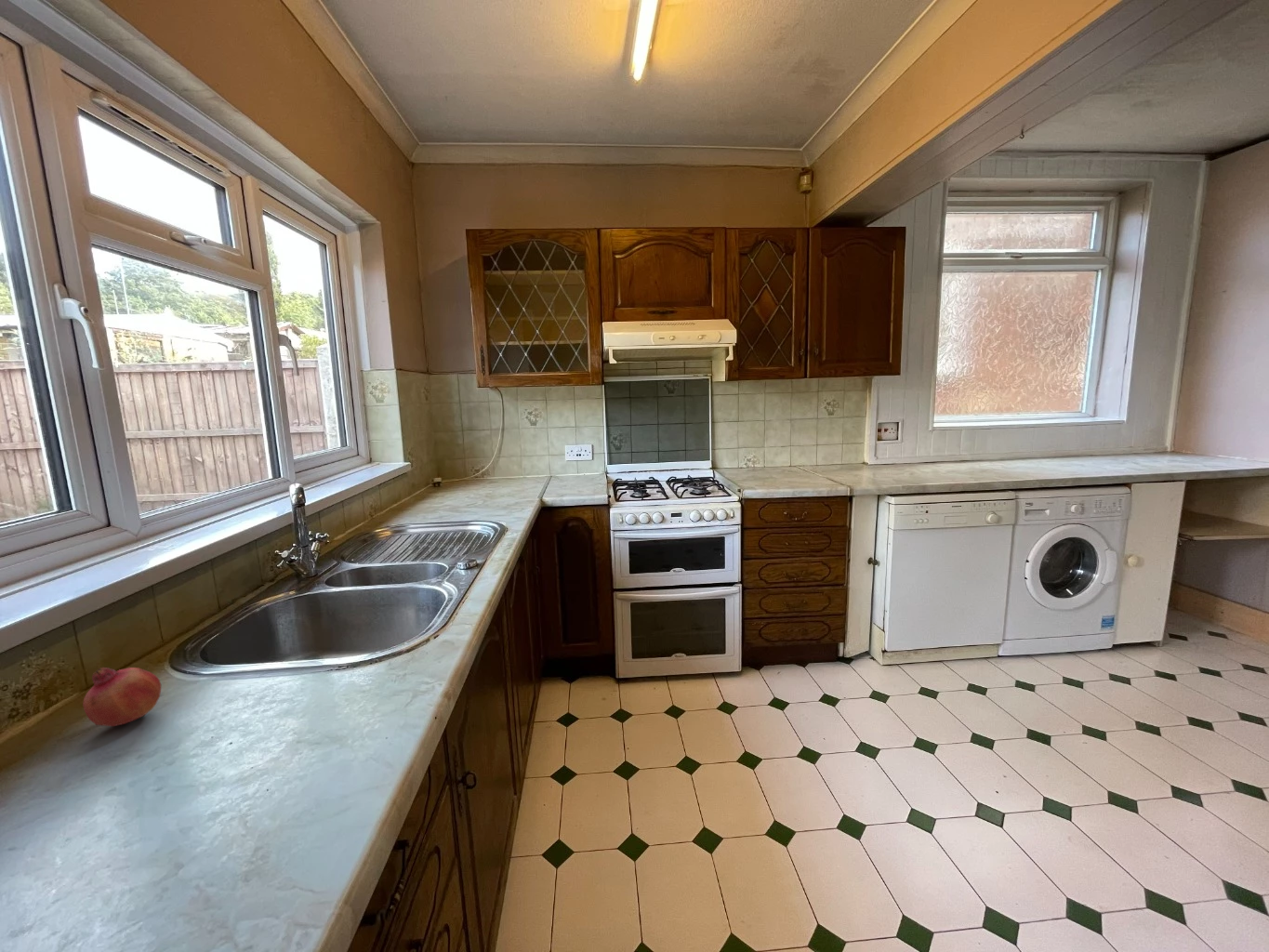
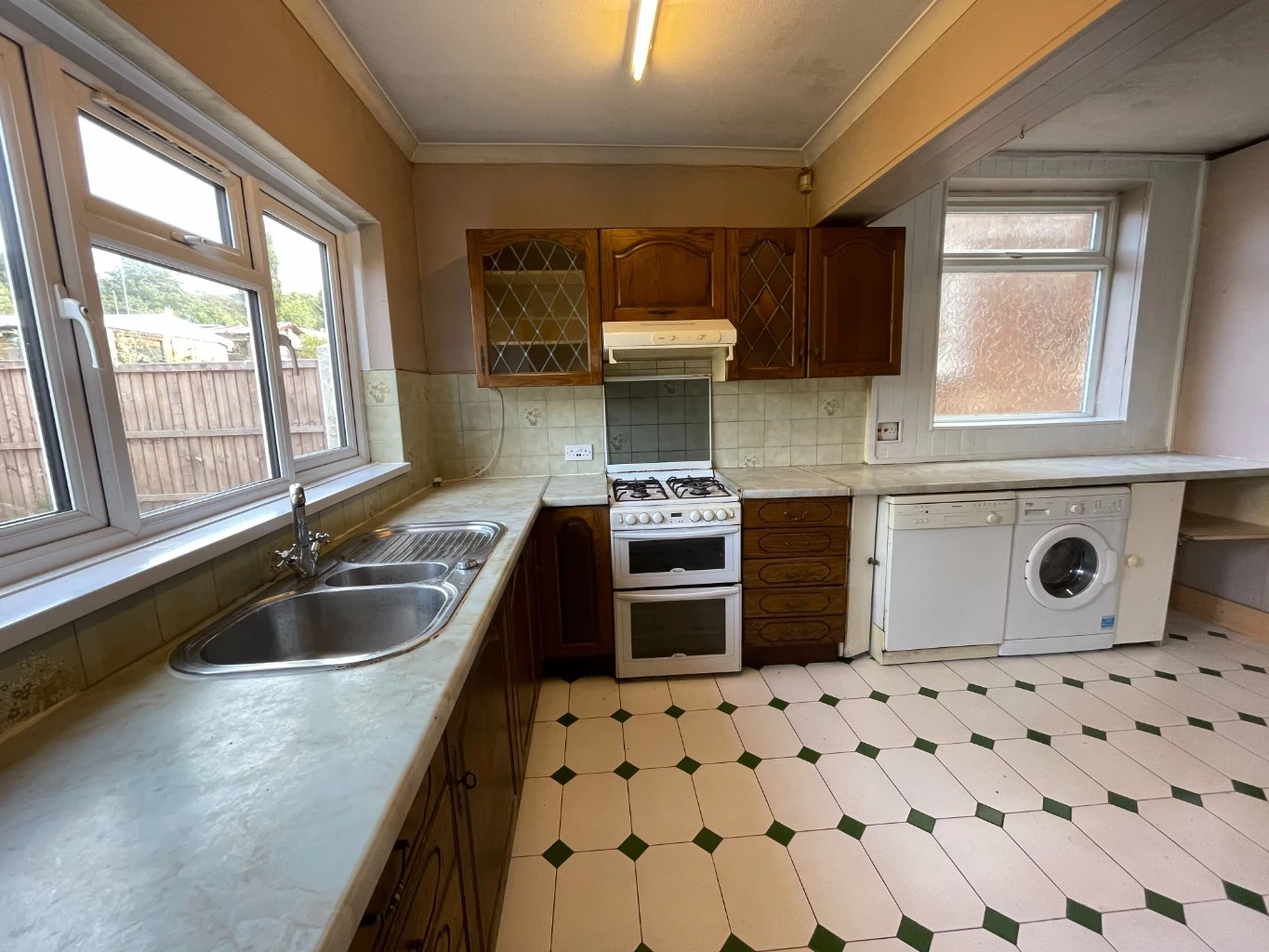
- fruit [82,667,162,727]
